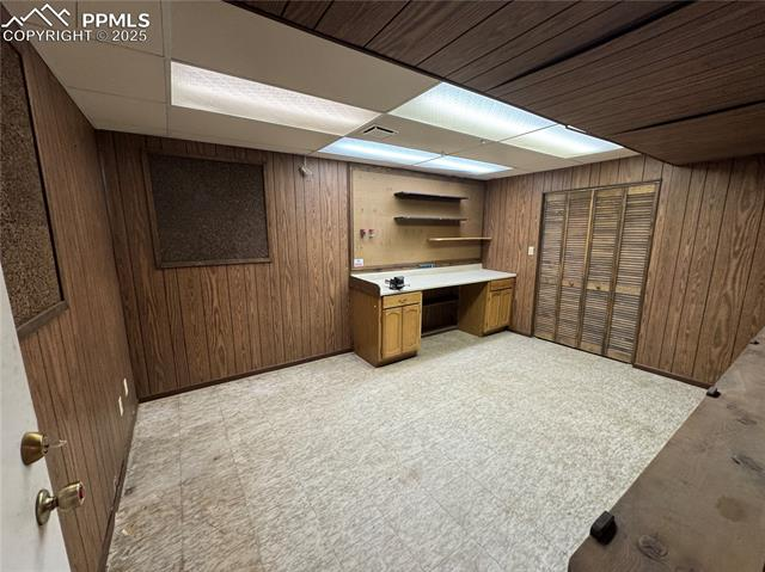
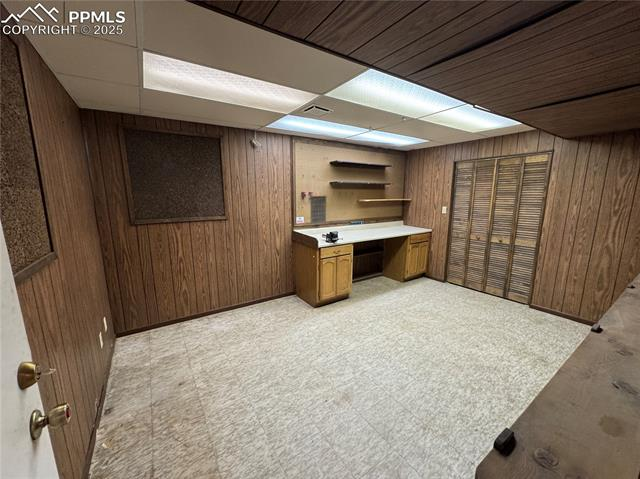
+ calendar [309,194,327,225]
